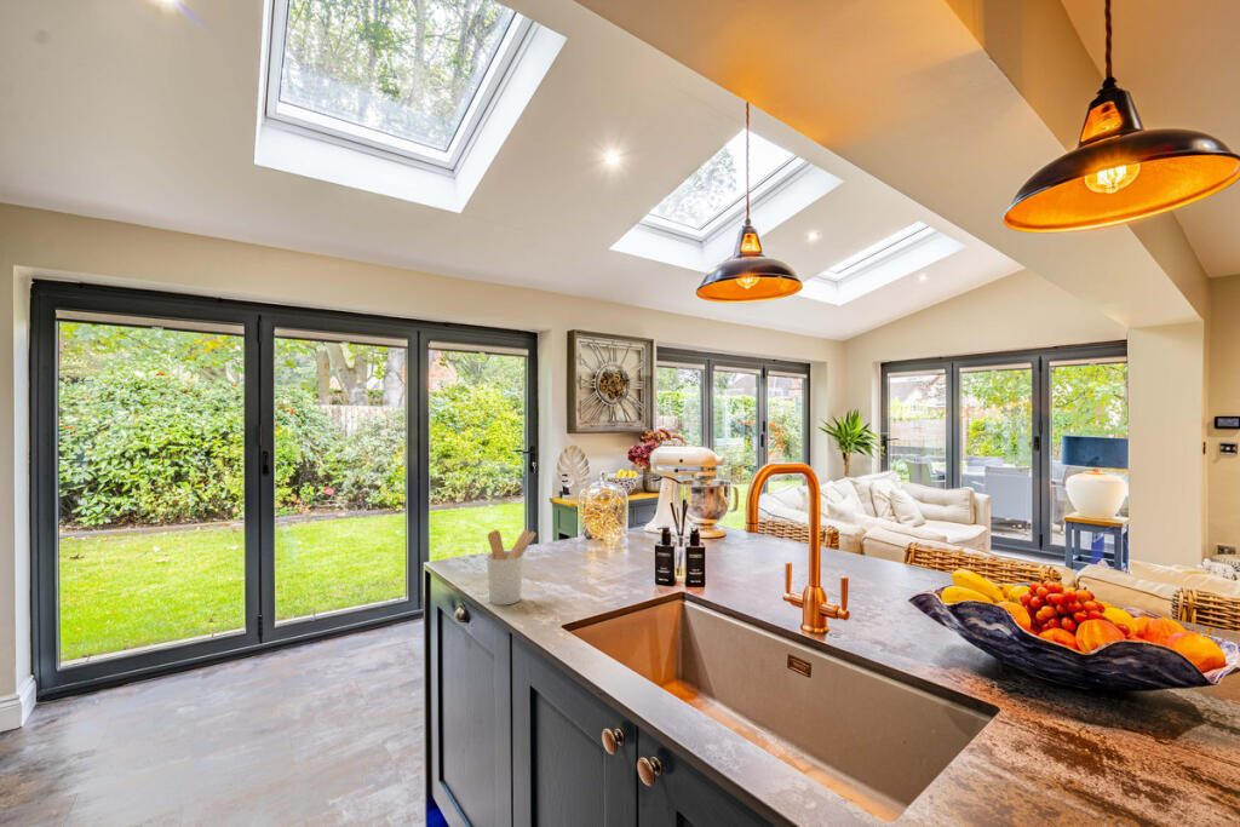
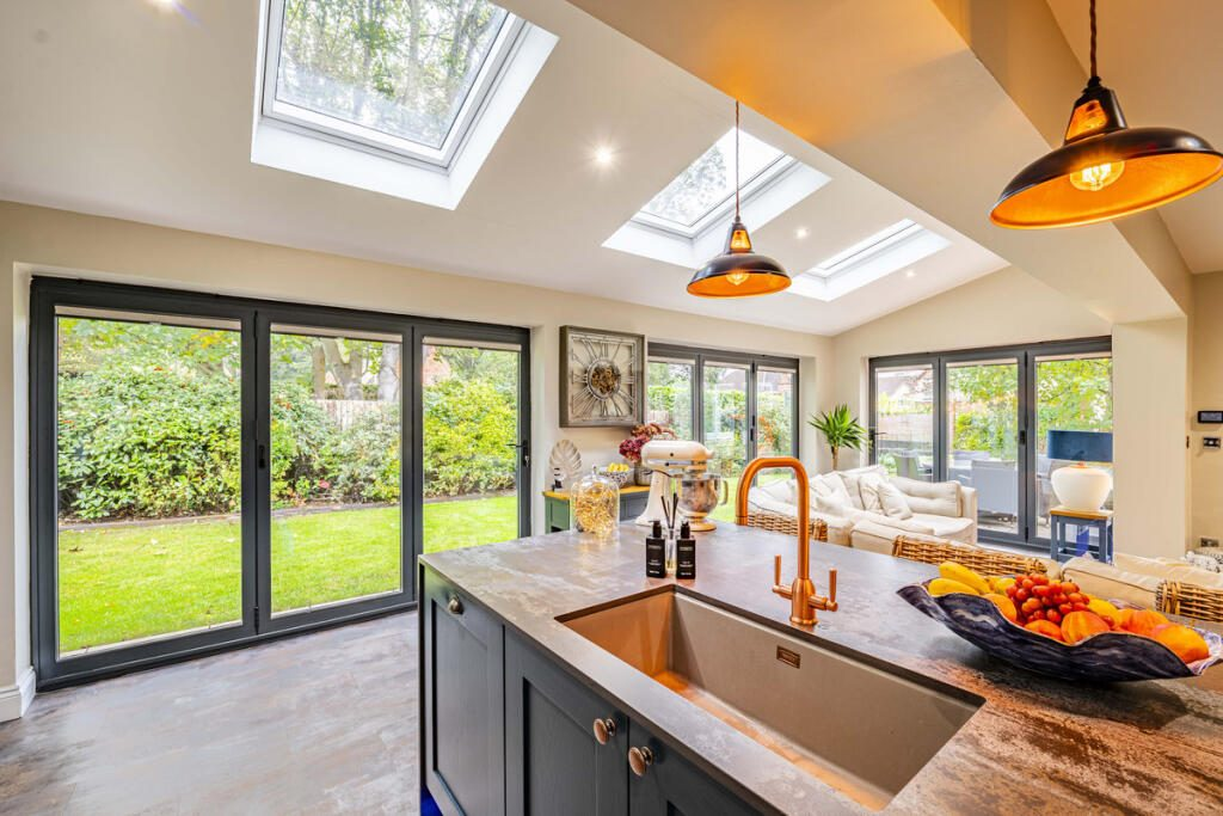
- utensil holder [486,529,538,607]
